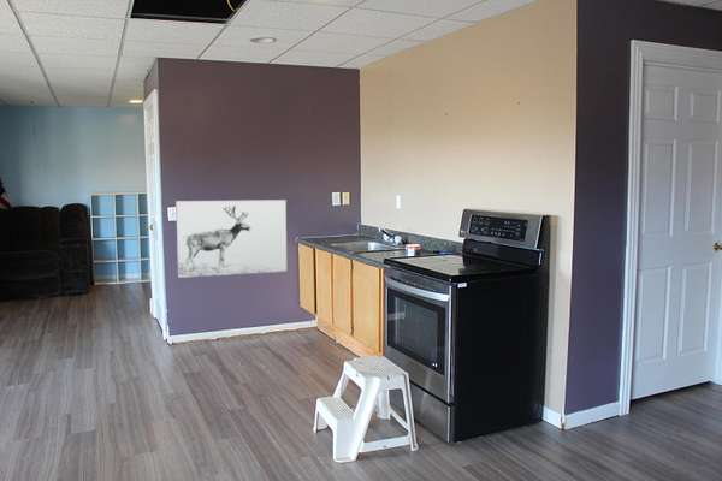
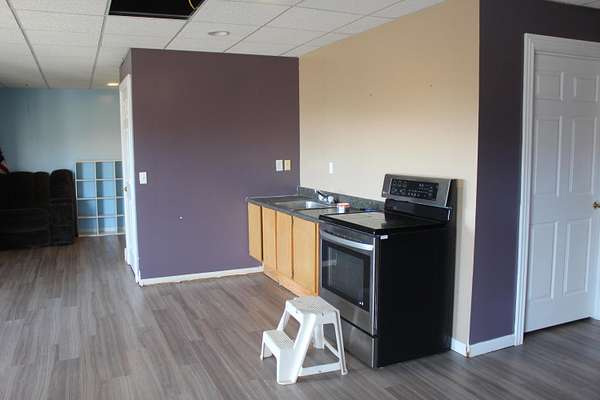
- wall art [174,198,288,279]
